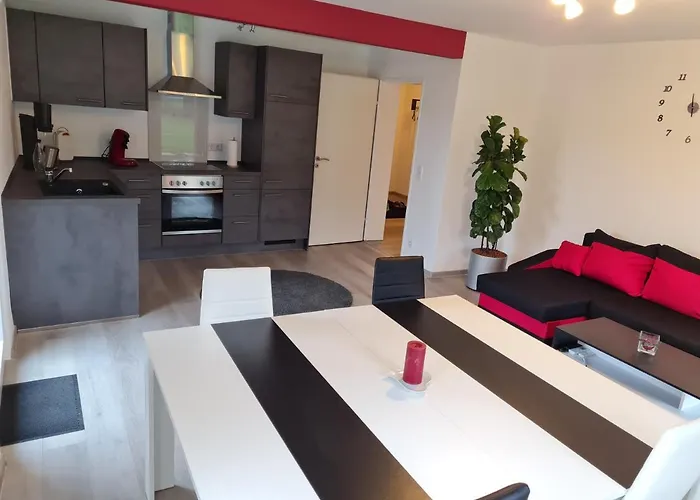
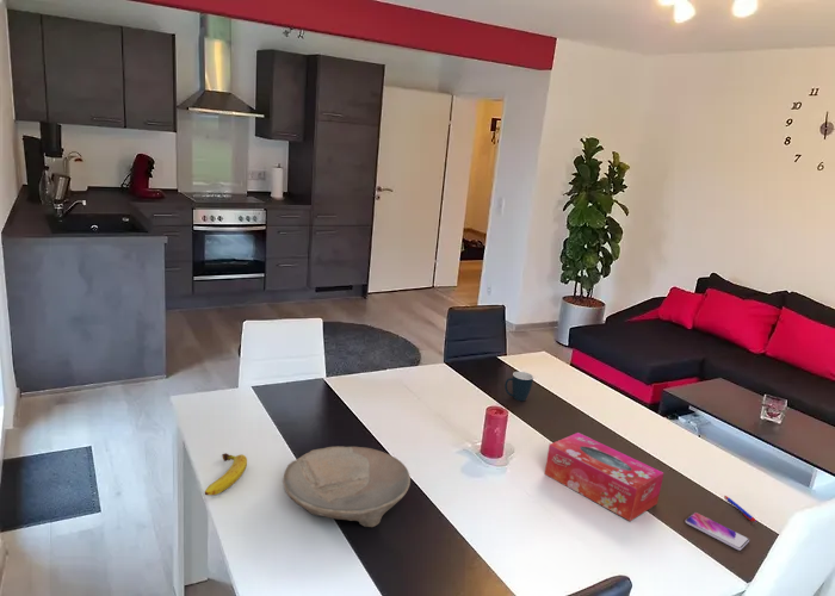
+ fruit [204,452,248,496]
+ pen [724,495,757,523]
+ bowl [282,446,412,528]
+ mug [503,371,534,402]
+ smartphone [684,511,750,552]
+ tissue box [544,432,664,522]
